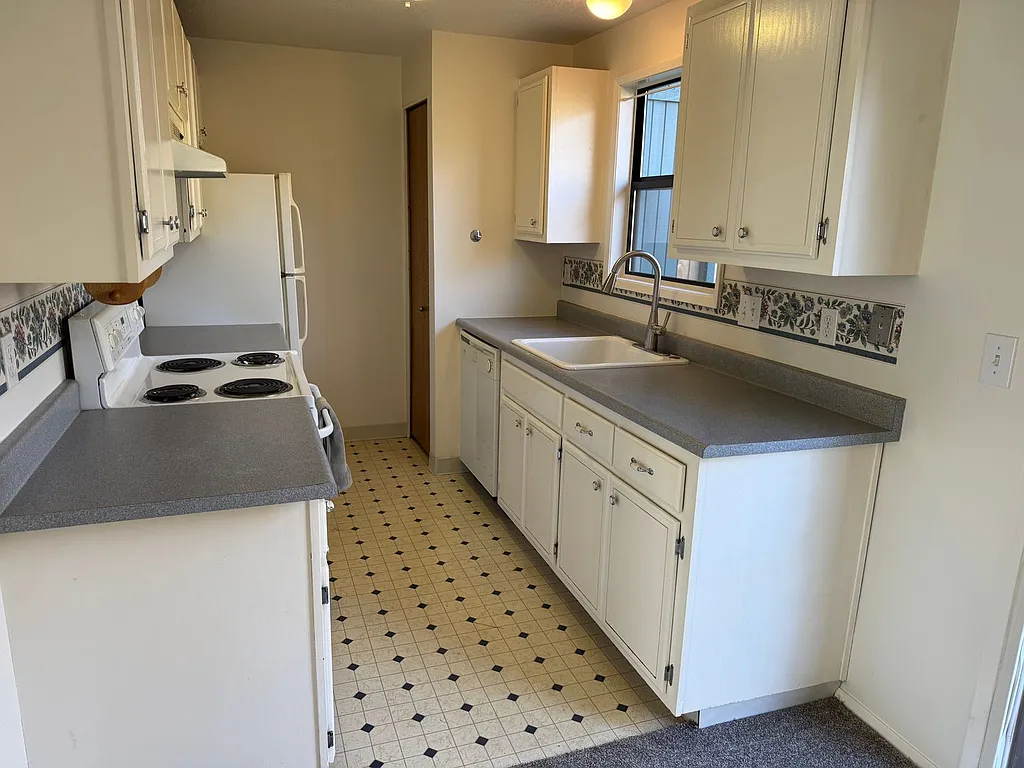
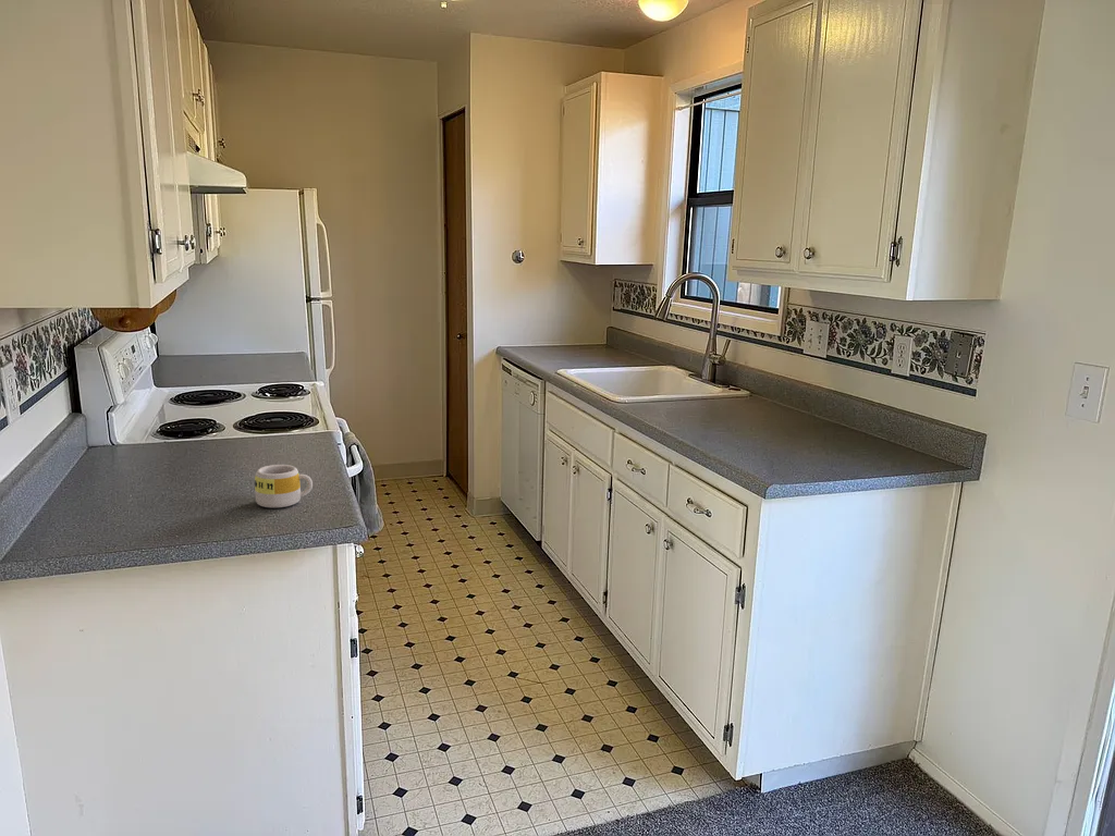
+ mug [254,464,314,508]
